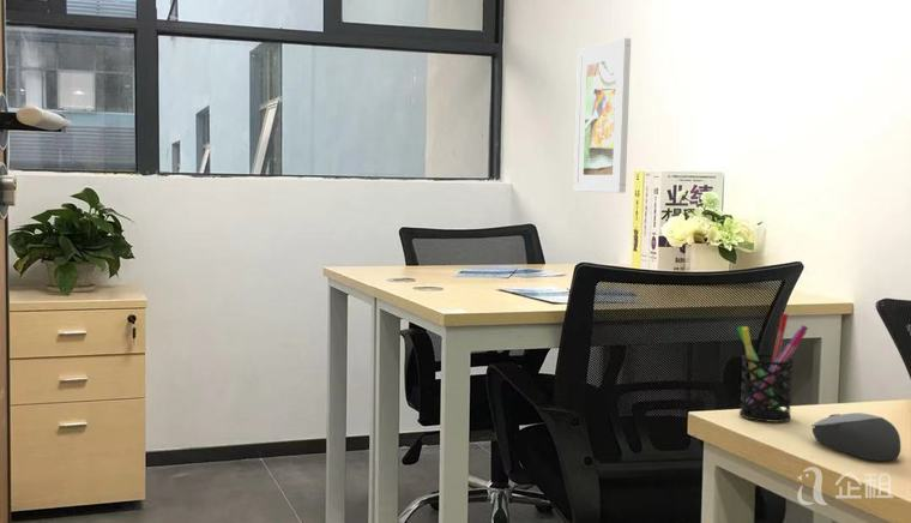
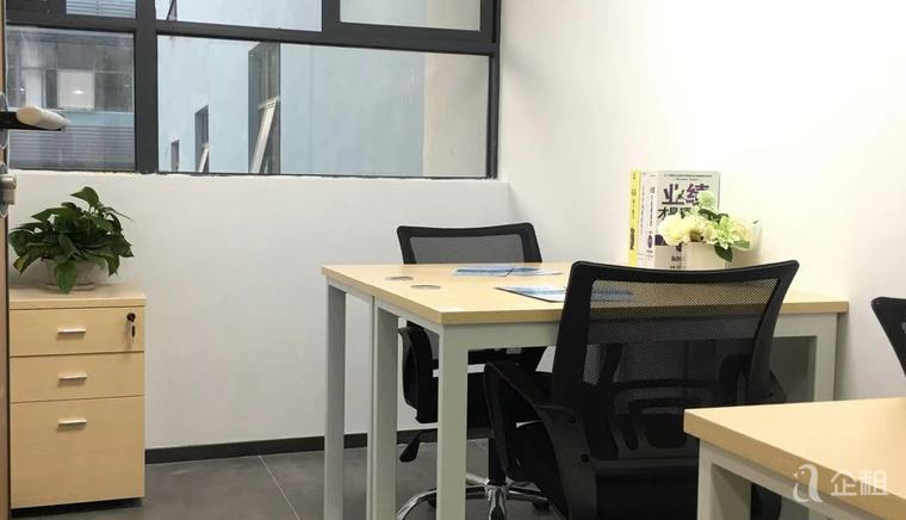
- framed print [573,37,632,194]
- computer mouse [810,411,901,462]
- pen holder [736,312,809,423]
